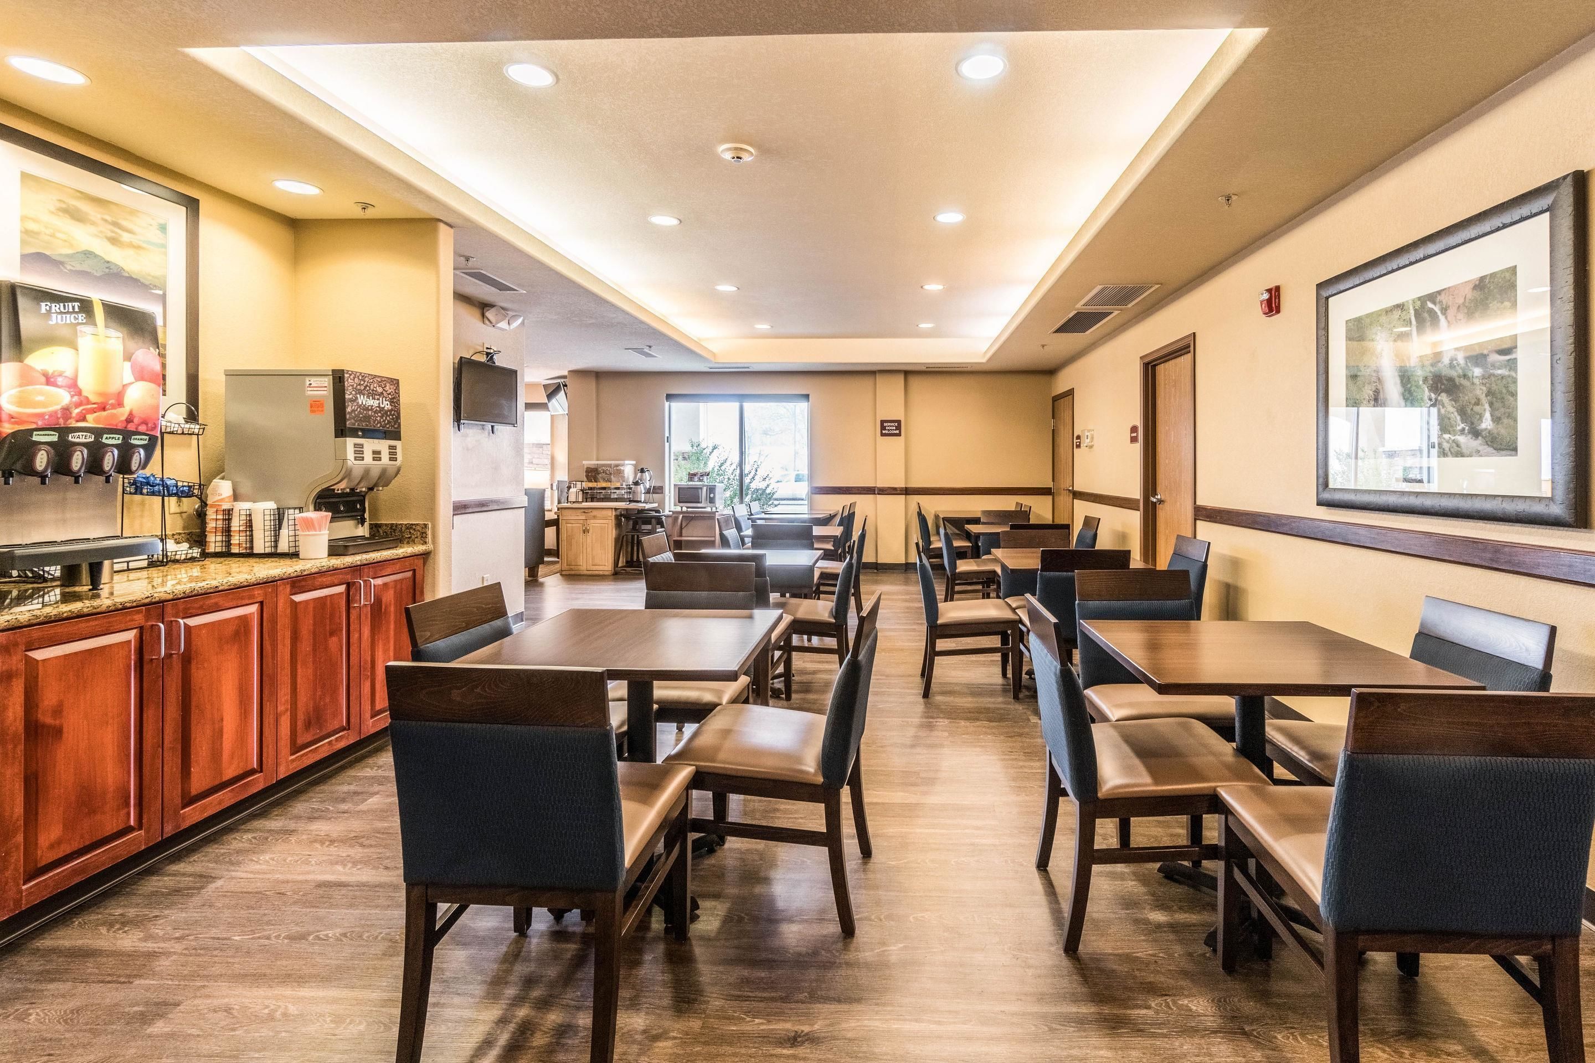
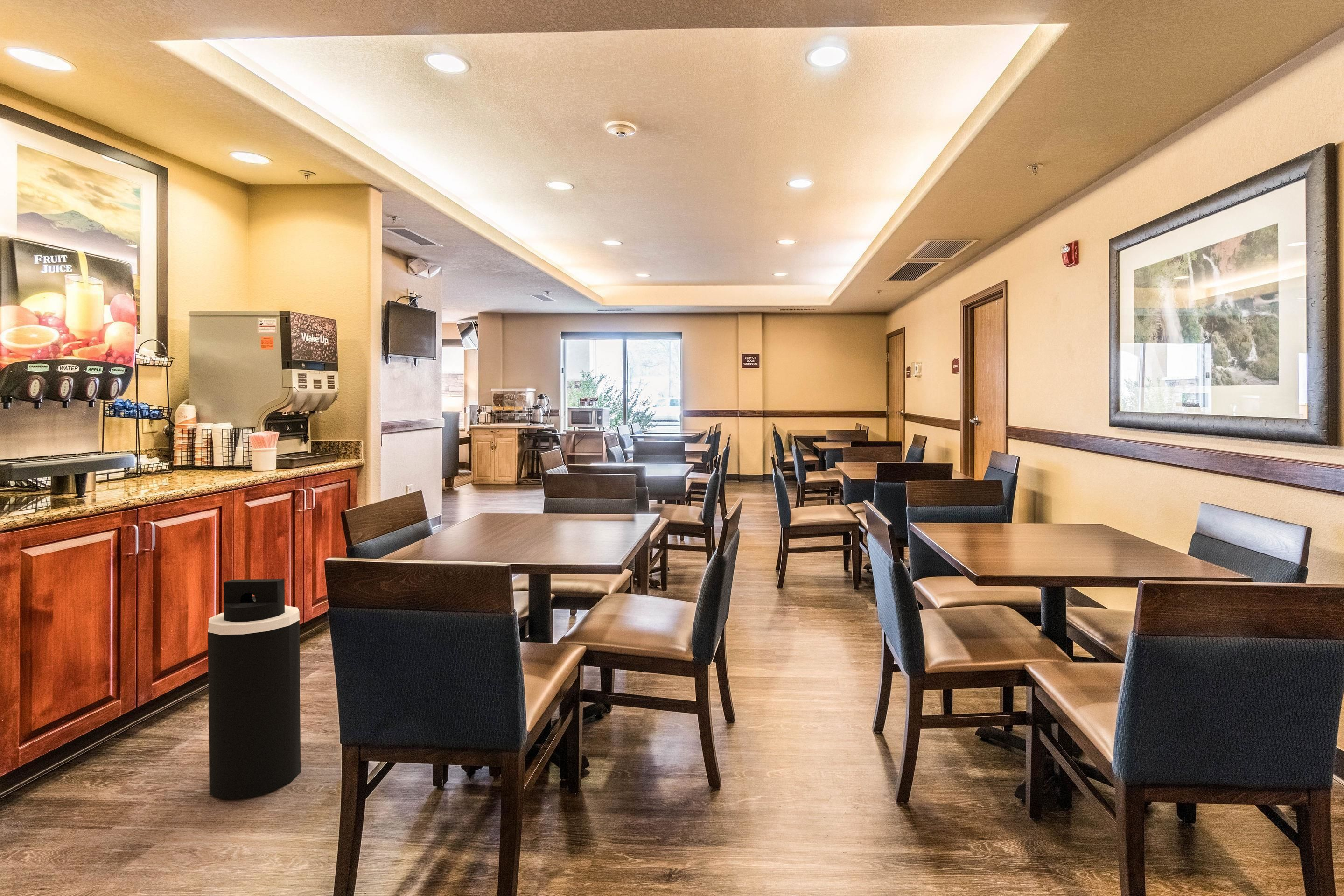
+ trash can [208,578,301,800]
